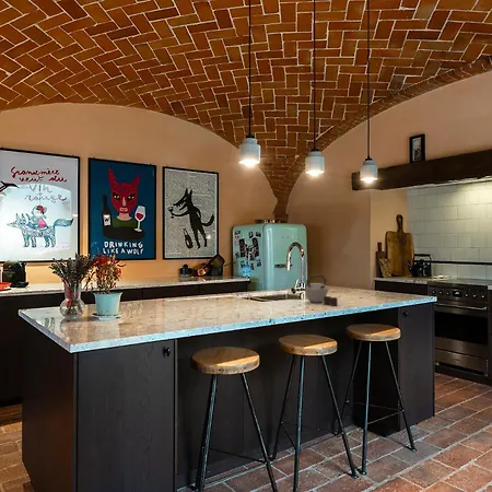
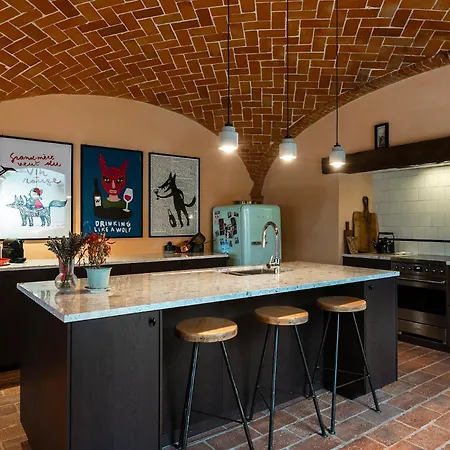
- kettle [304,274,339,306]
